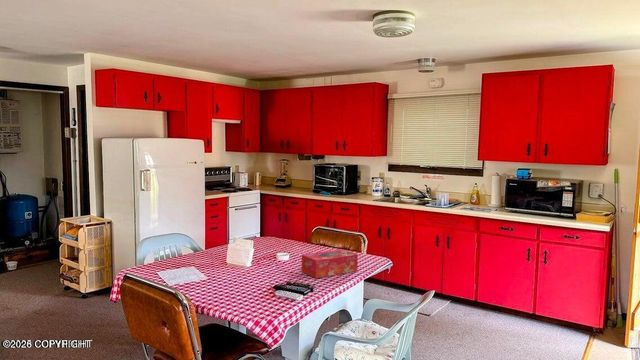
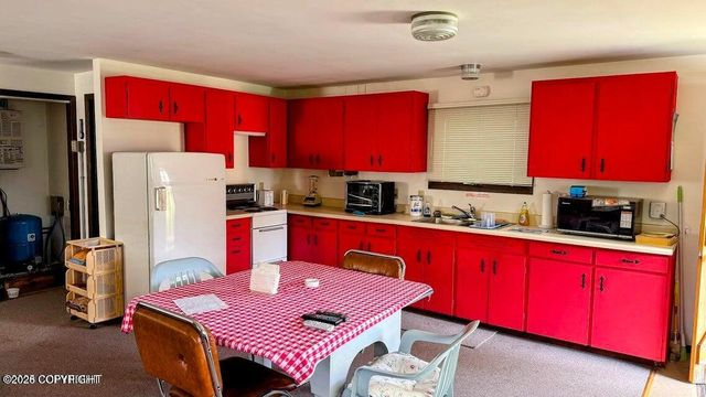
- tissue box [300,248,358,279]
